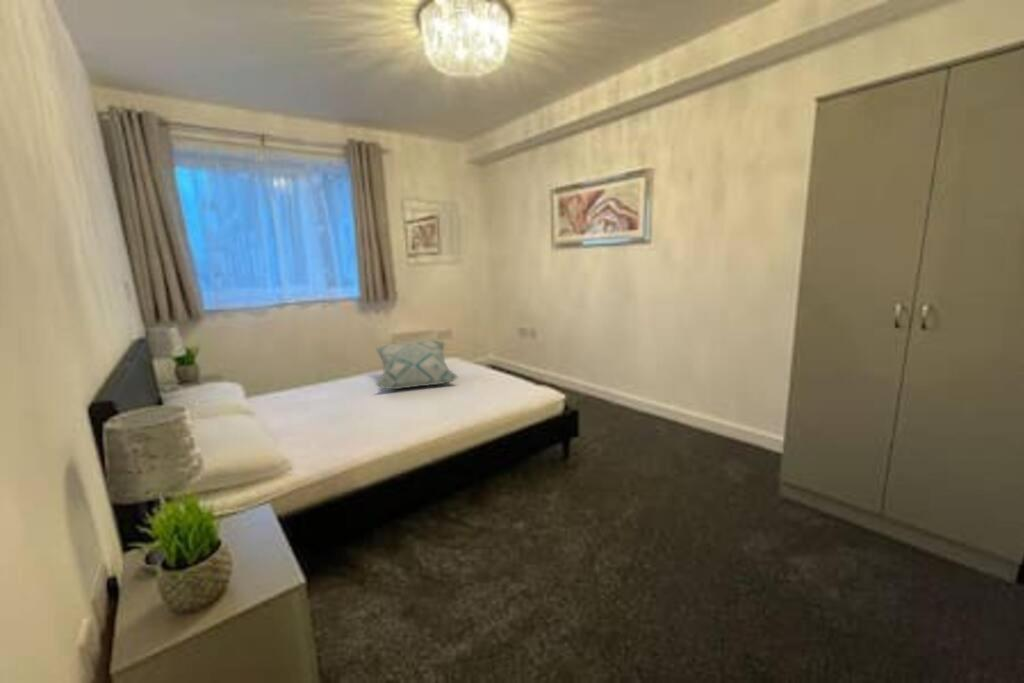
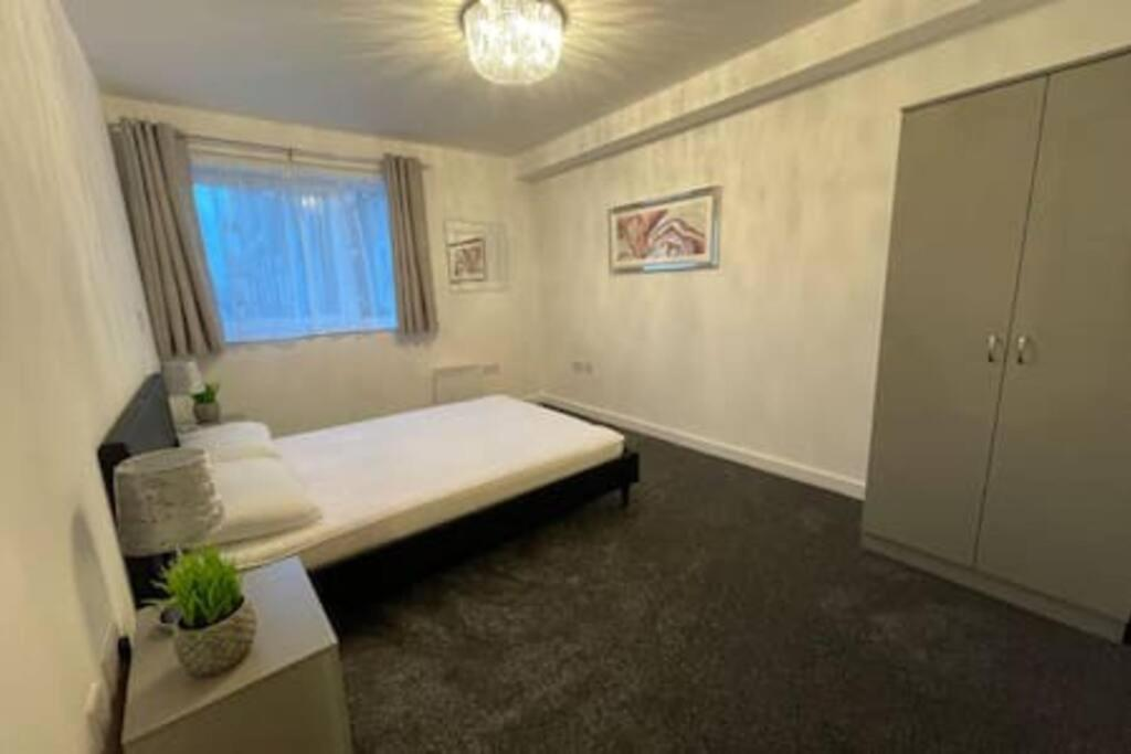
- decorative pillow [374,340,459,390]
